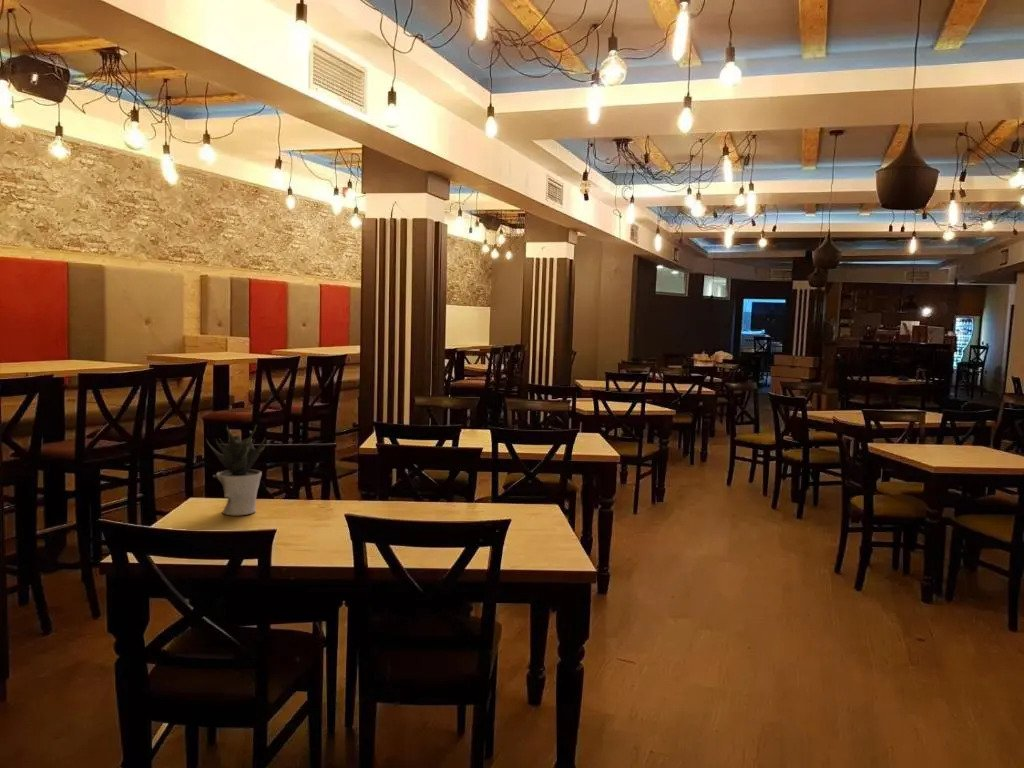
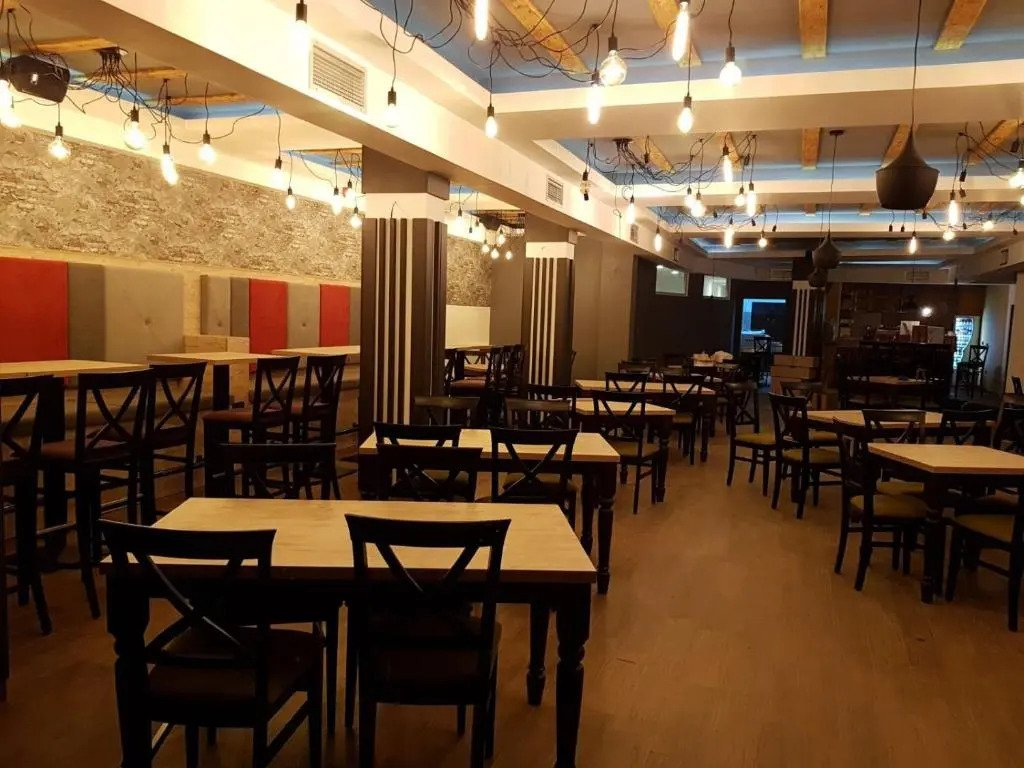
- potted plant [205,423,268,516]
